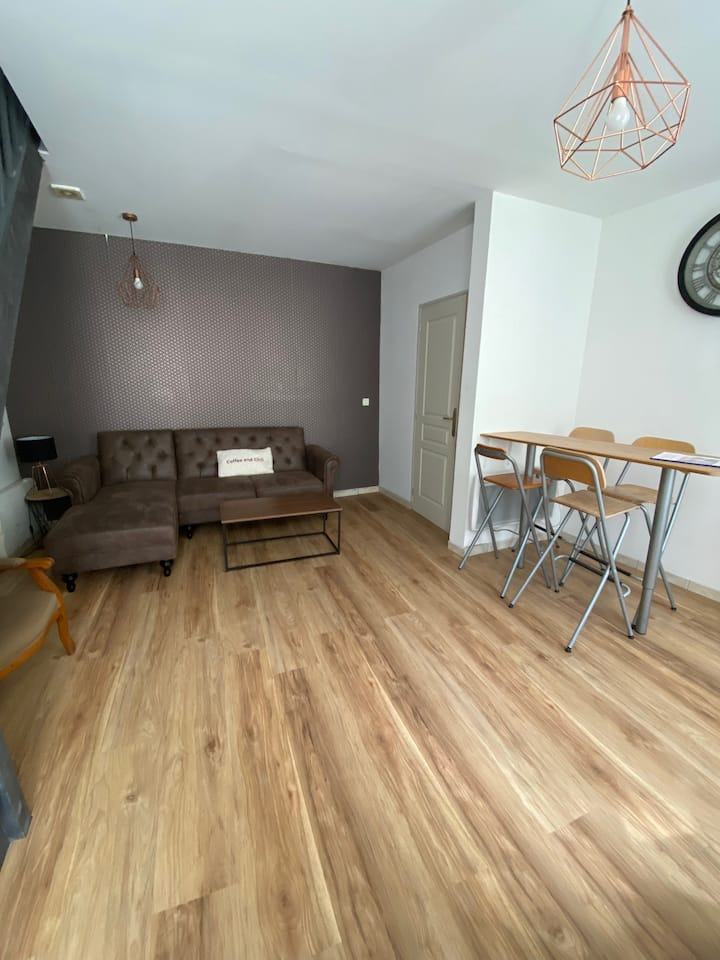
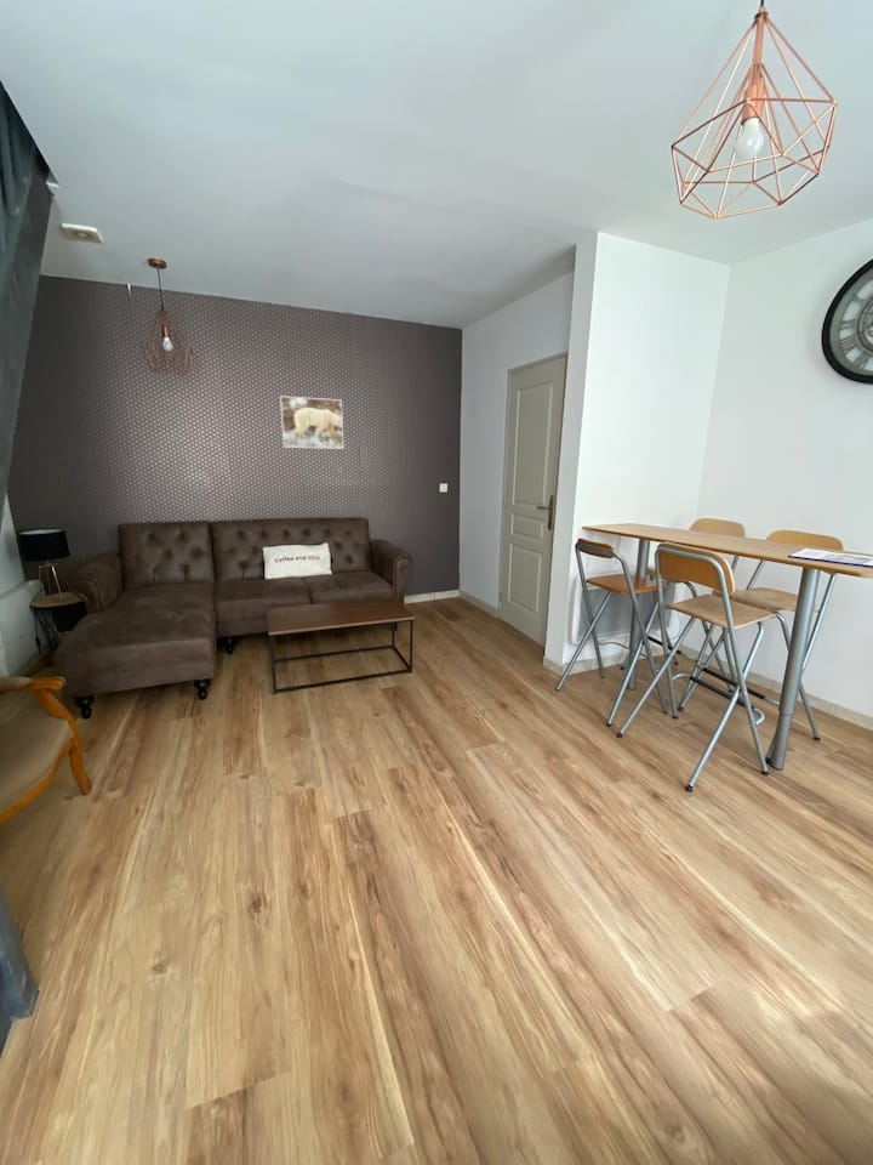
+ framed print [279,394,344,450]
